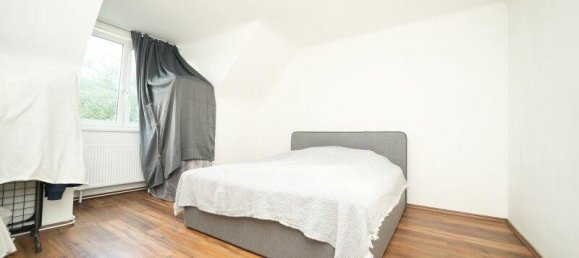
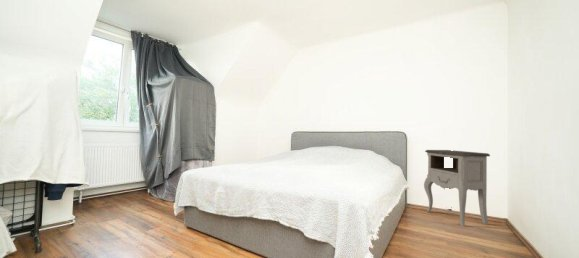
+ nightstand [423,149,491,228]
